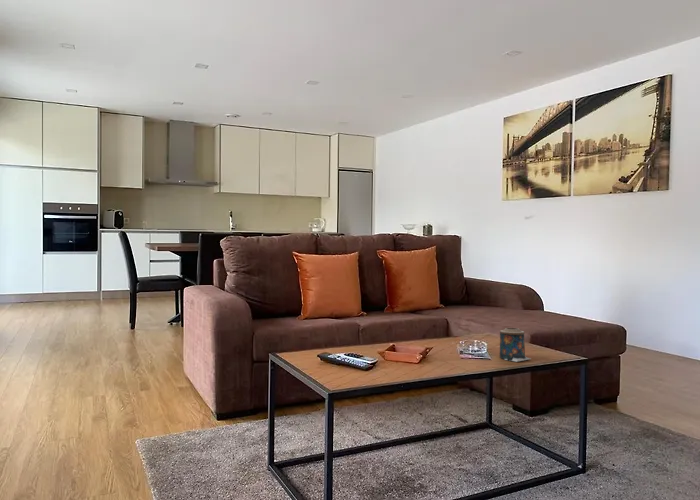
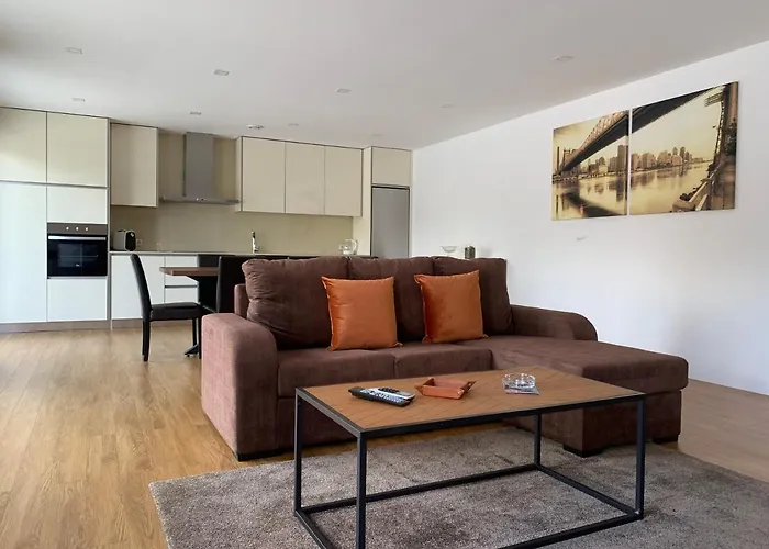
- candle [499,327,532,363]
